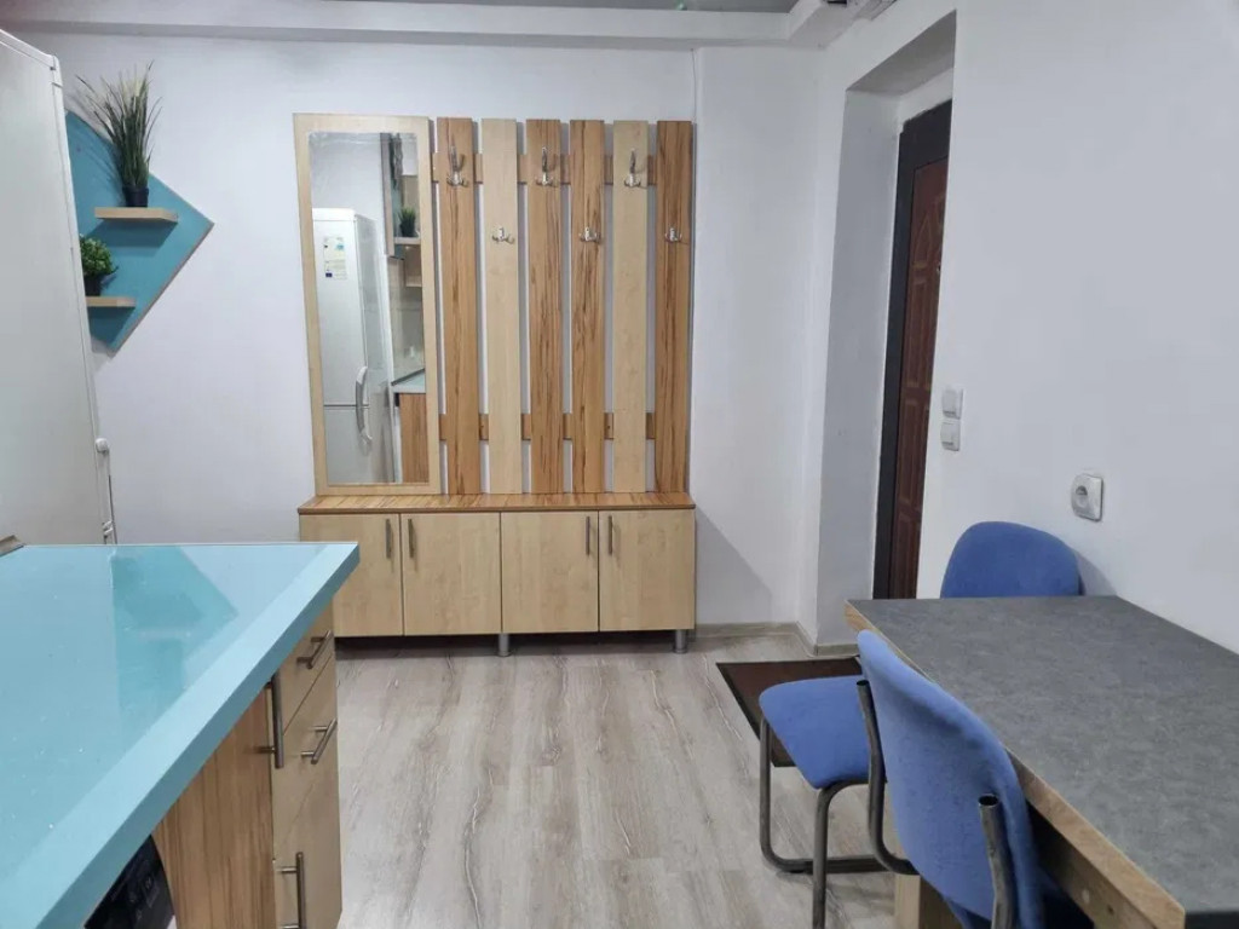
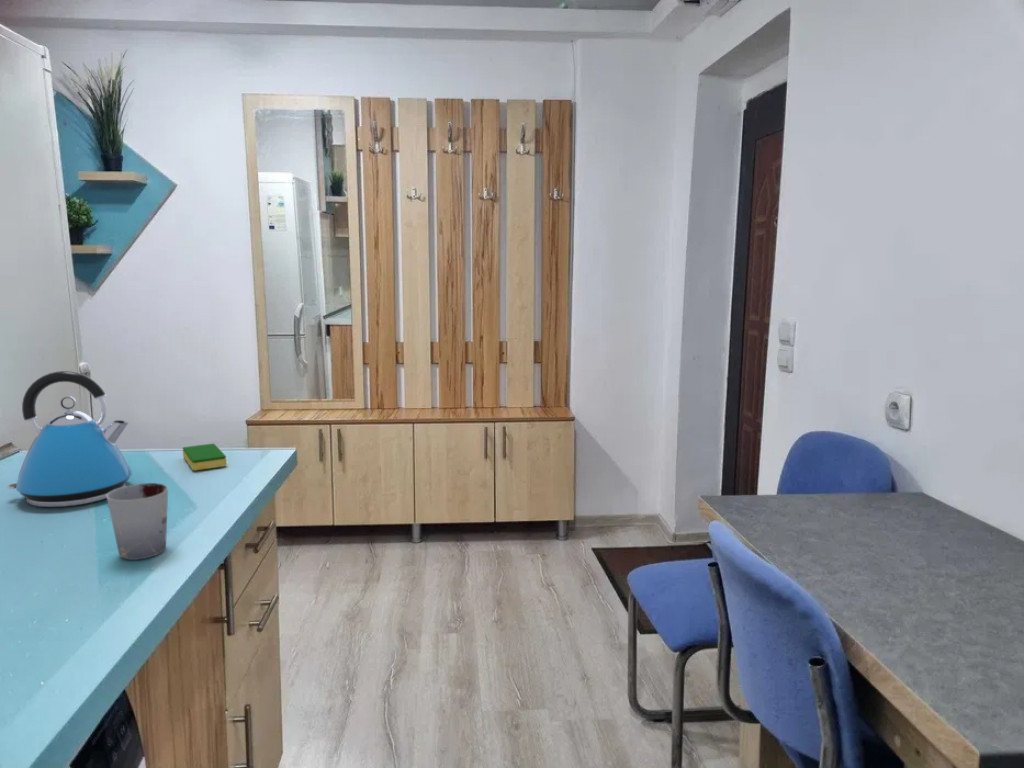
+ kettle [6,370,133,508]
+ dish sponge [182,443,228,471]
+ cup [106,482,169,561]
